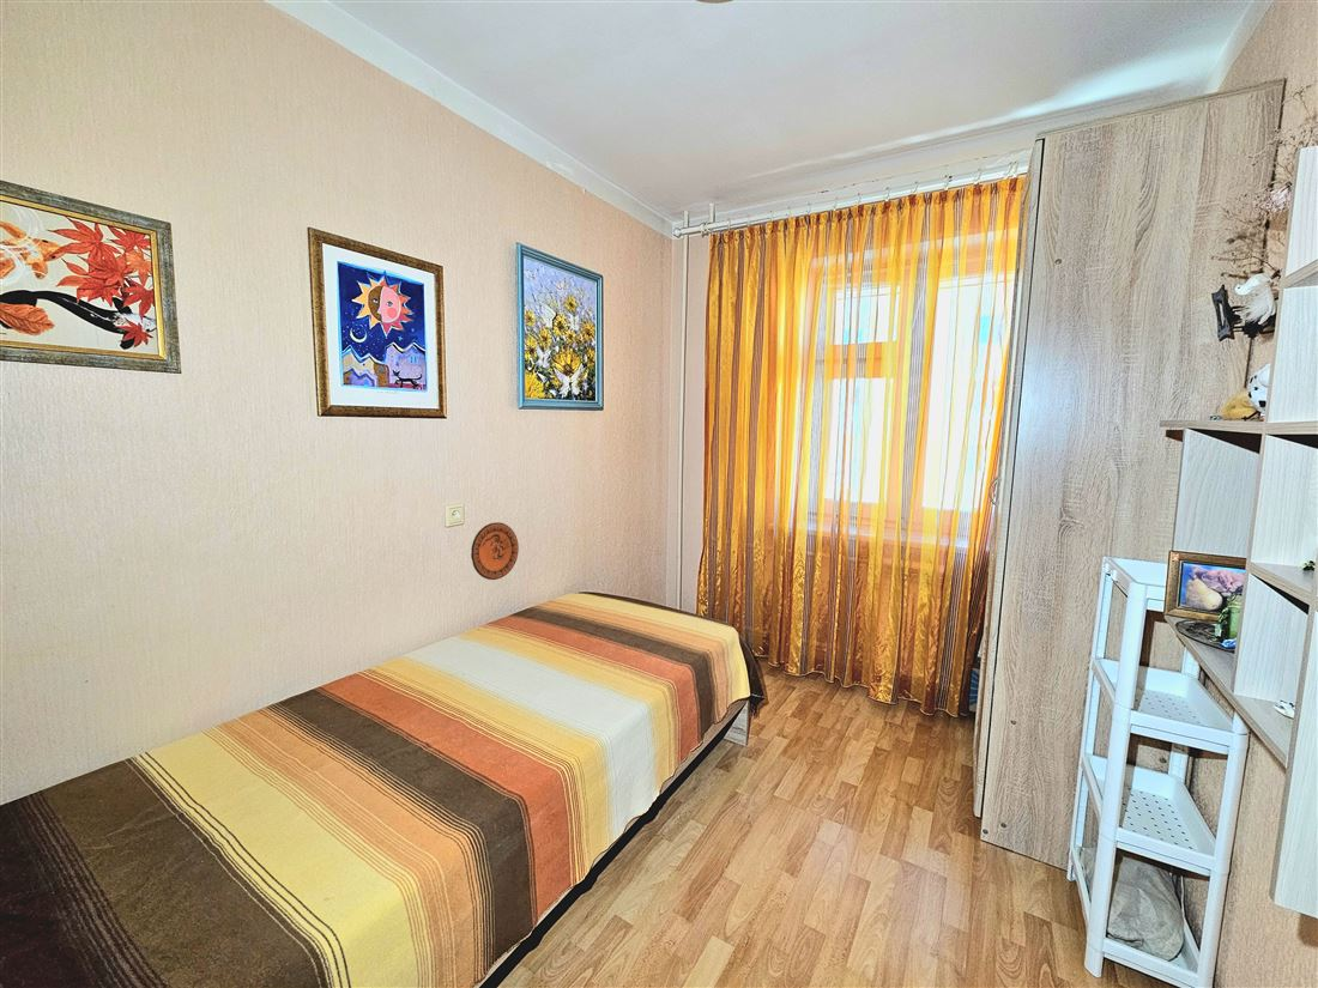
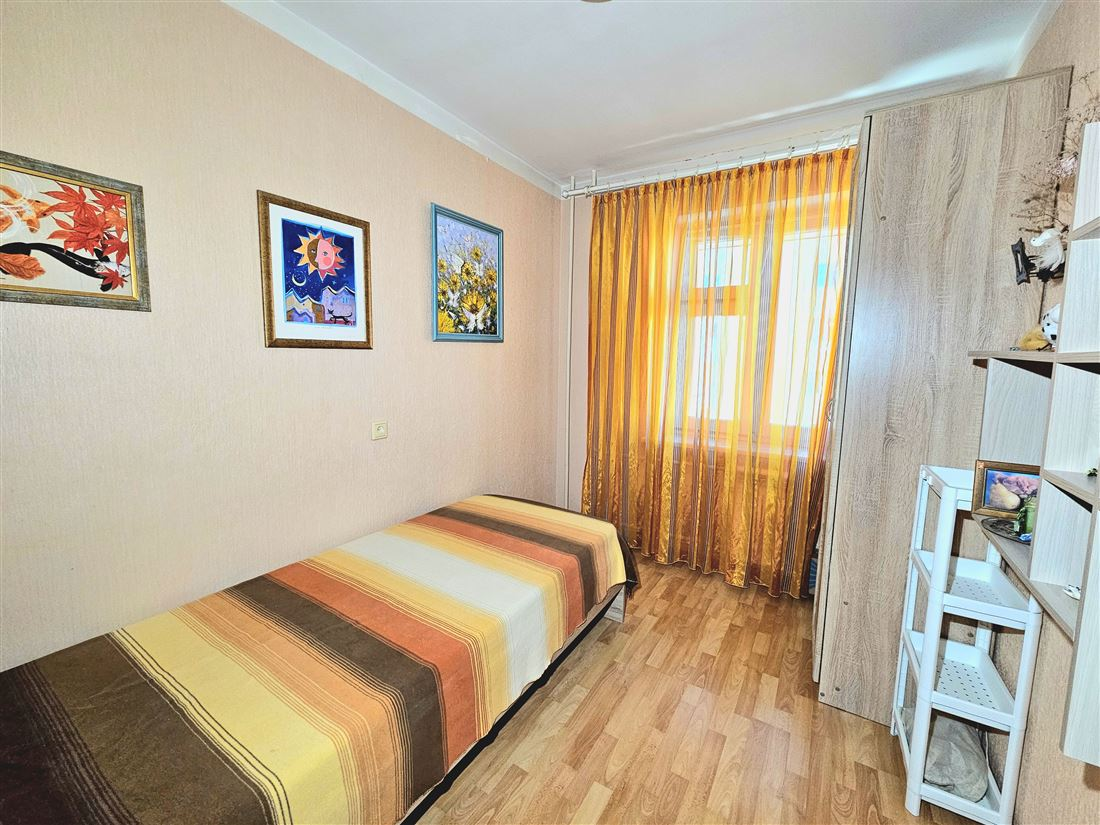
- decorative plate [470,521,520,581]
